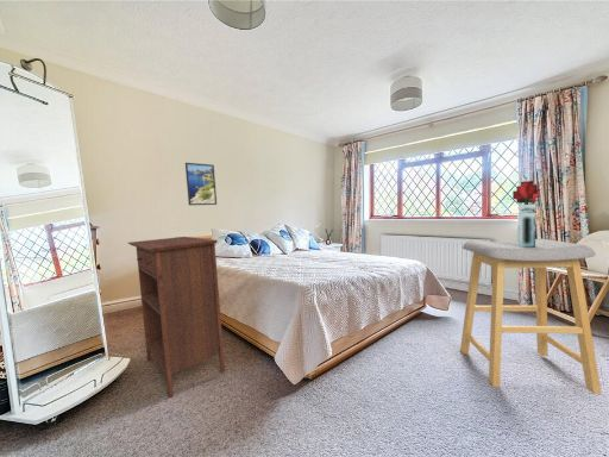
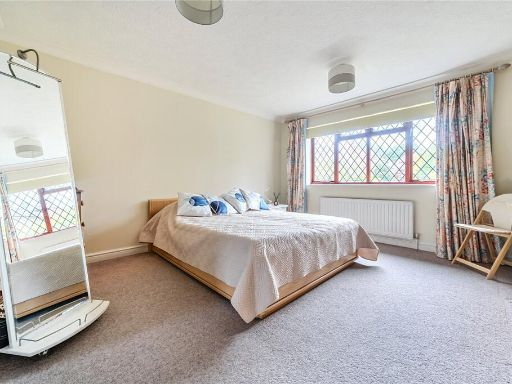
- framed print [184,162,218,206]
- potted flower [511,180,541,248]
- nightstand [127,236,226,399]
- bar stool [459,238,603,395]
